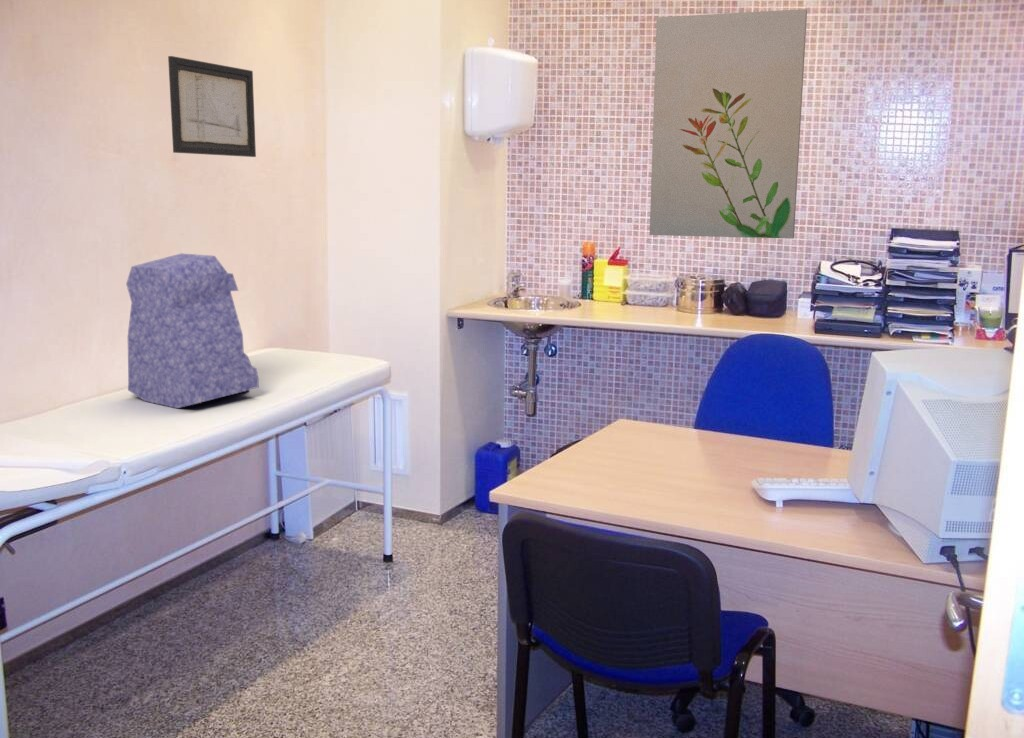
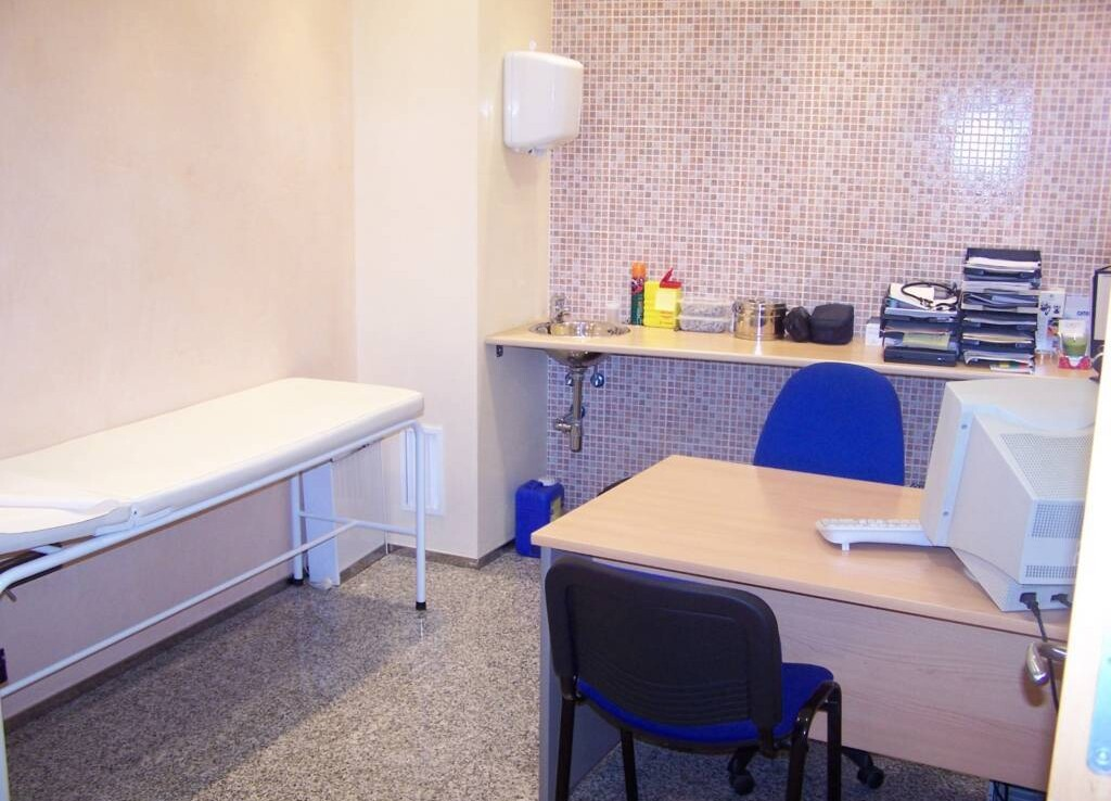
- wall art [167,55,257,158]
- wall art [649,8,808,240]
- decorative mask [125,252,260,409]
